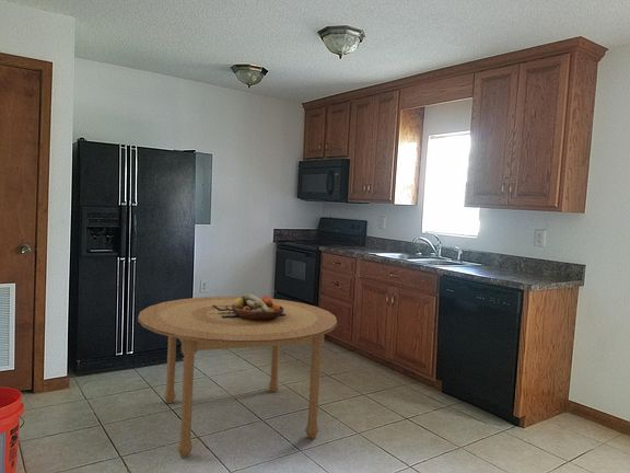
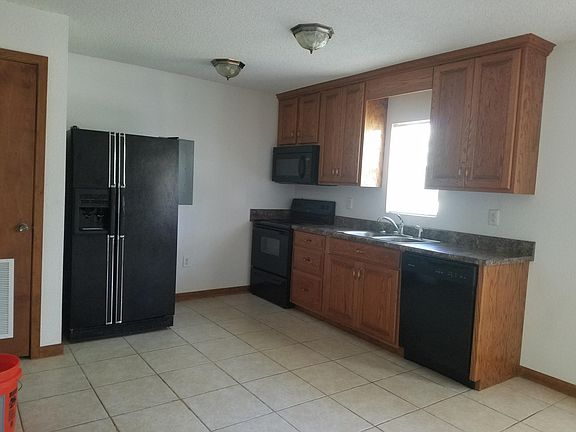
- dining table [137,296,338,458]
- fruit bowl [232,292,283,320]
